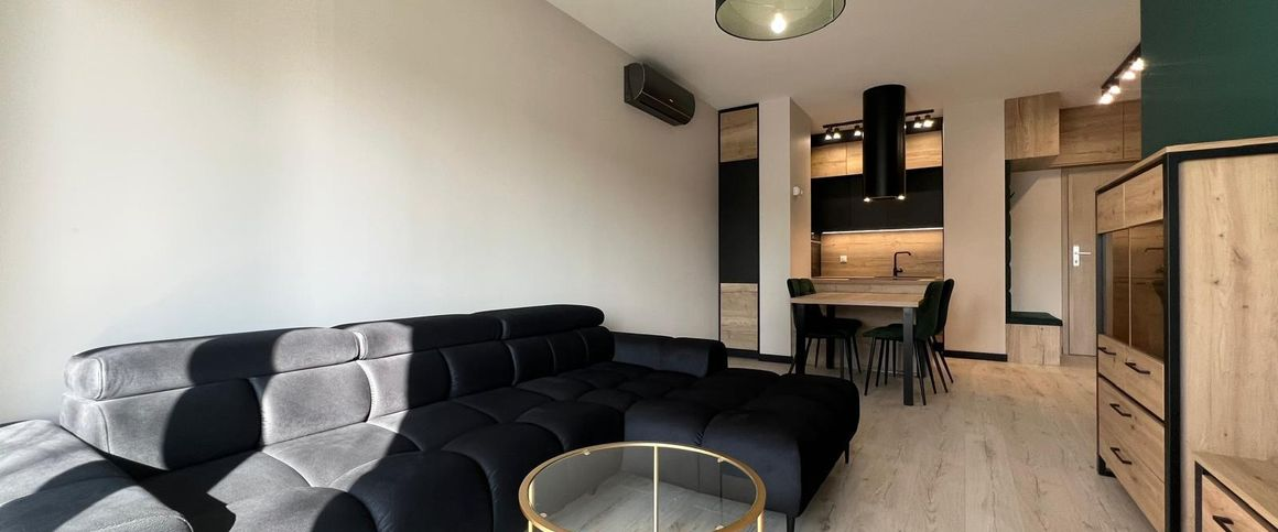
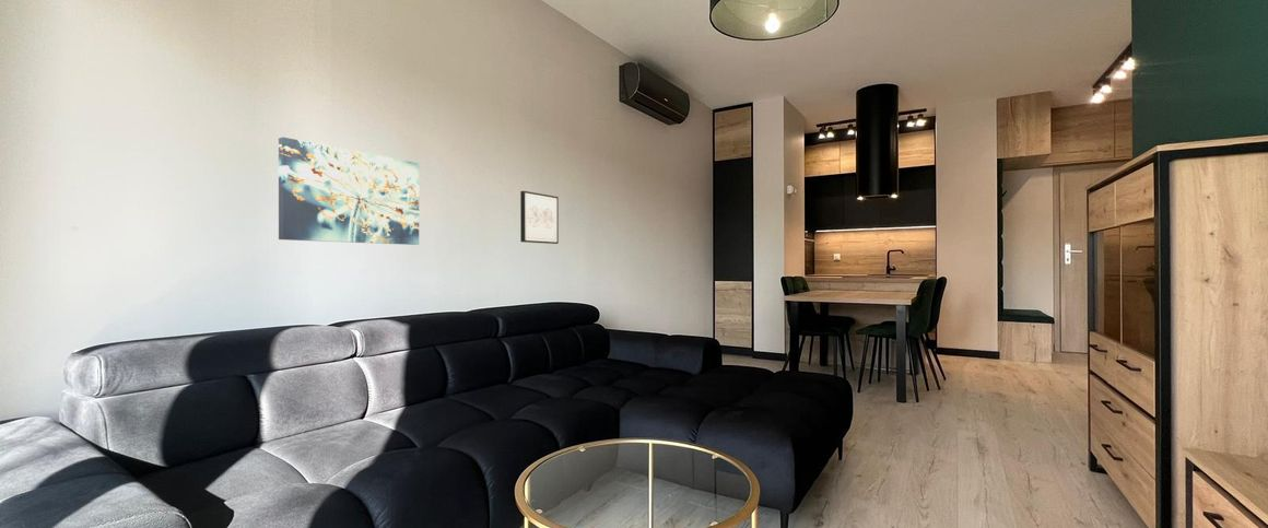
+ wall art [519,190,560,245]
+ wall art [278,137,420,246]
